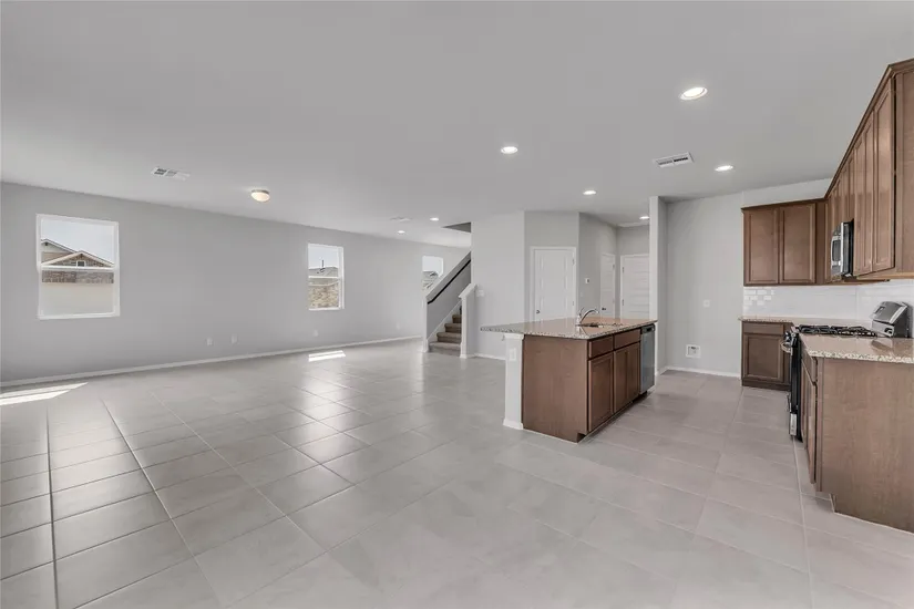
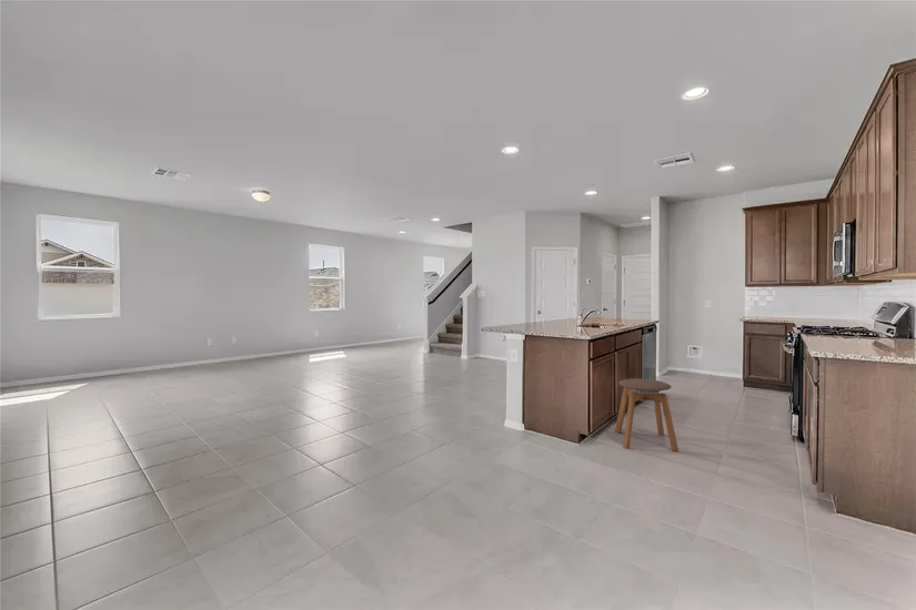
+ stool [614,377,680,453]
